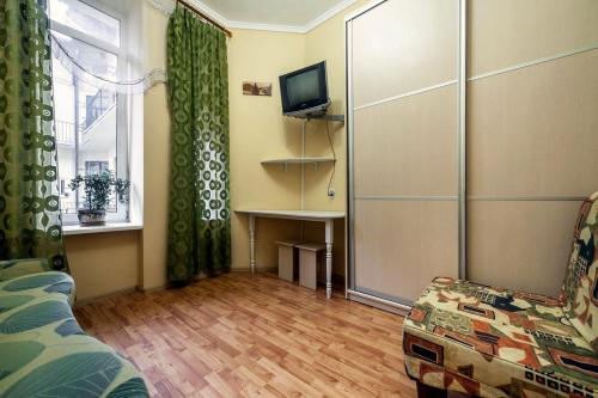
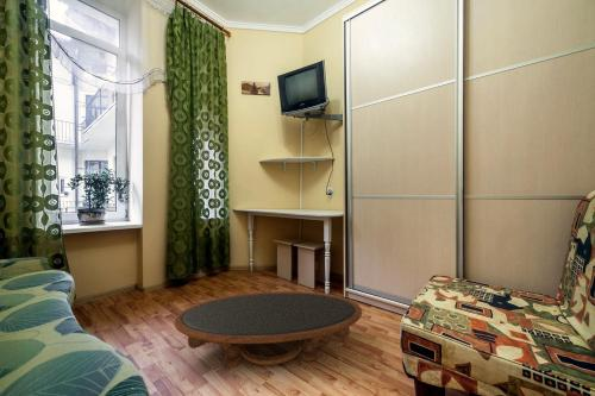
+ coffee table [173,290,363,369]
